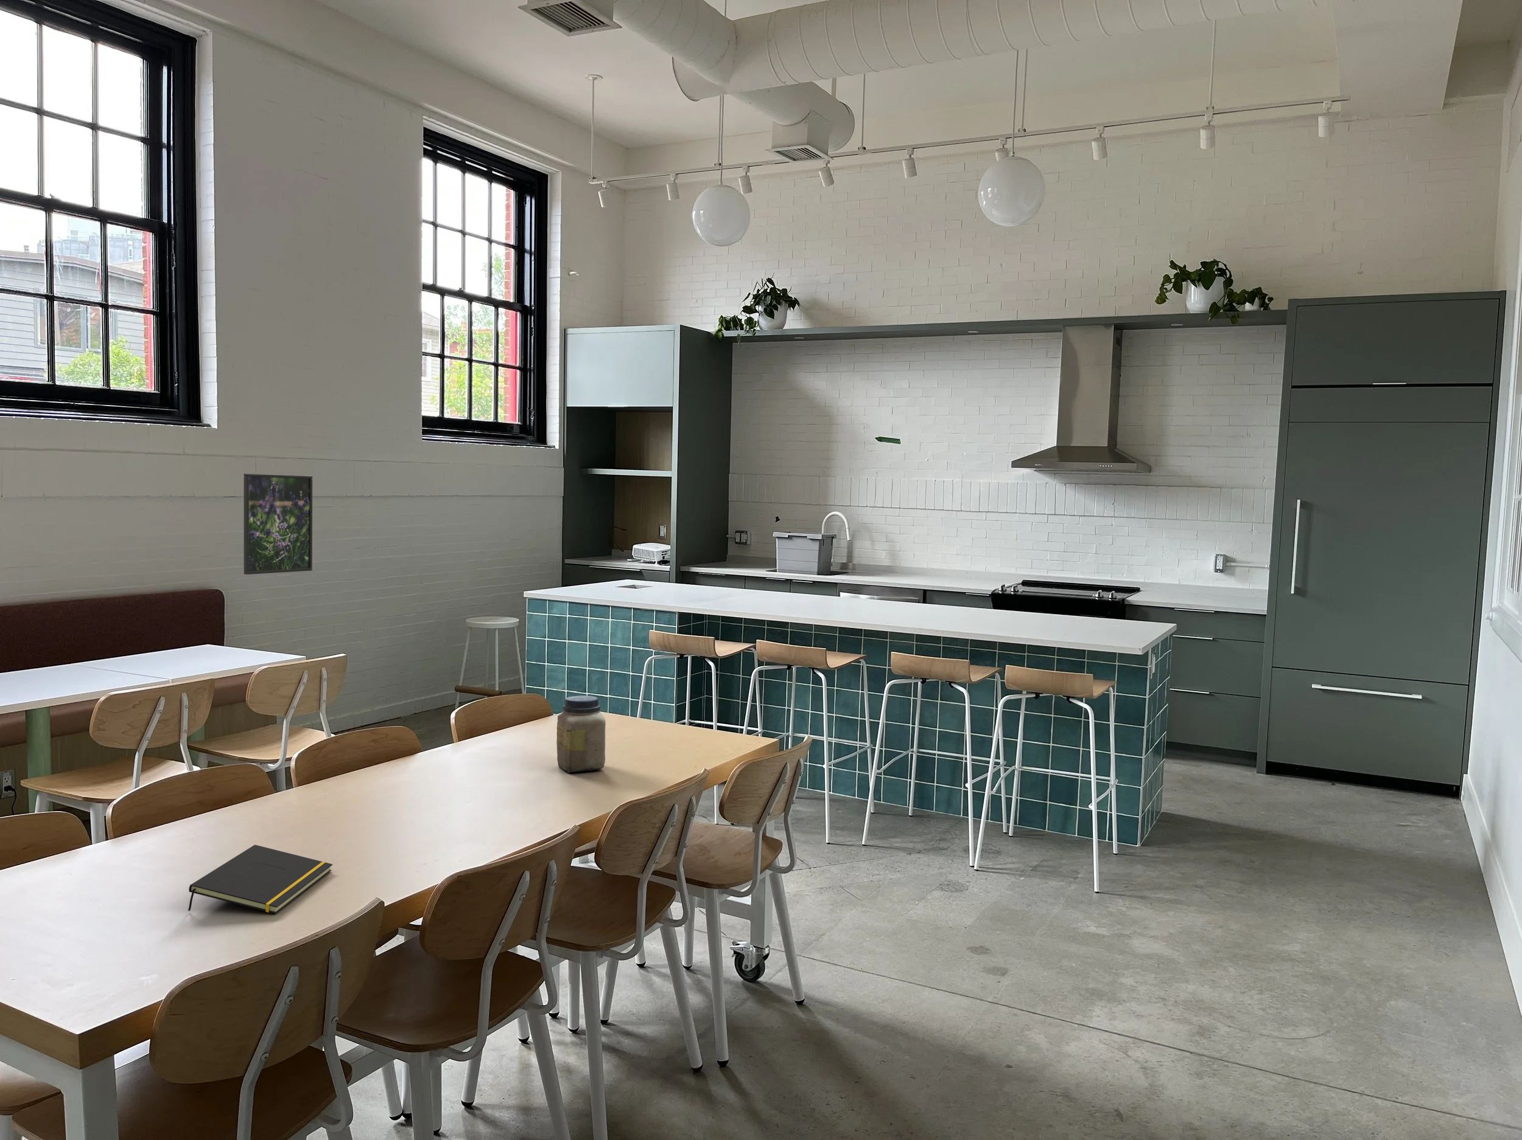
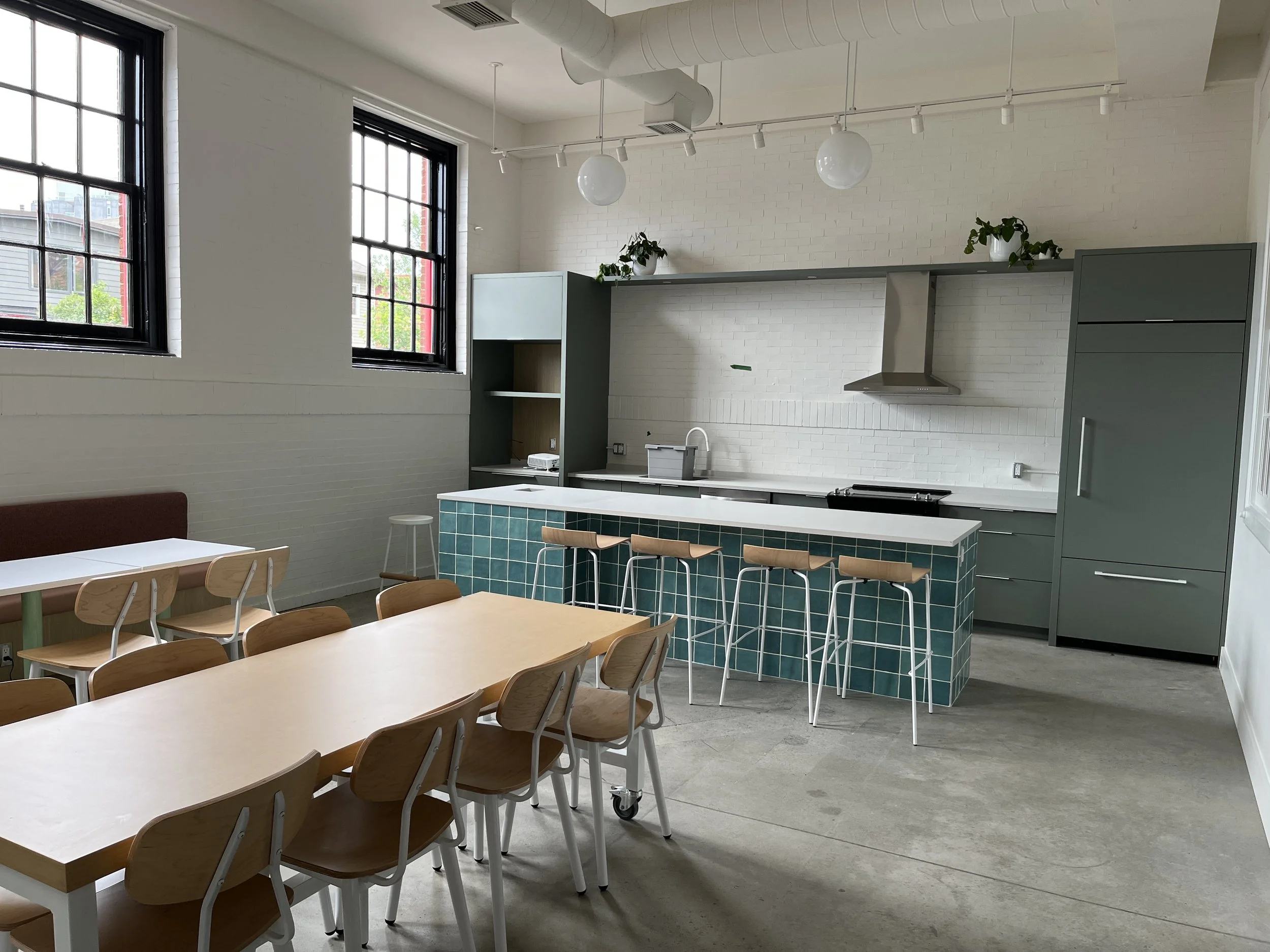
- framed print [243,473,313,575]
- notepad [187,844,333,915]
- jar [556,695,606,772]
